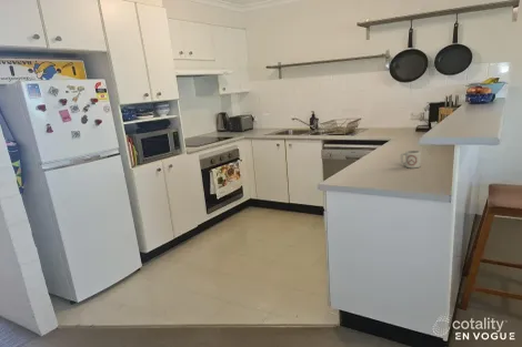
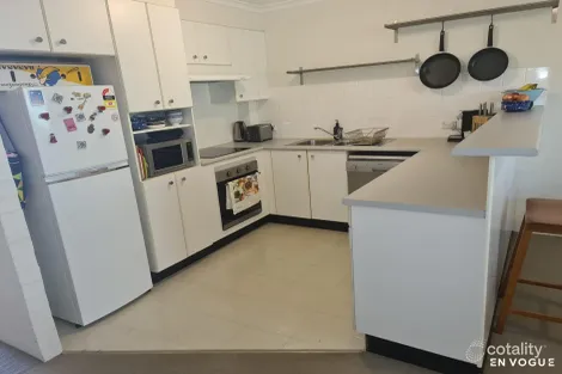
- cup [400,150,422,170]
